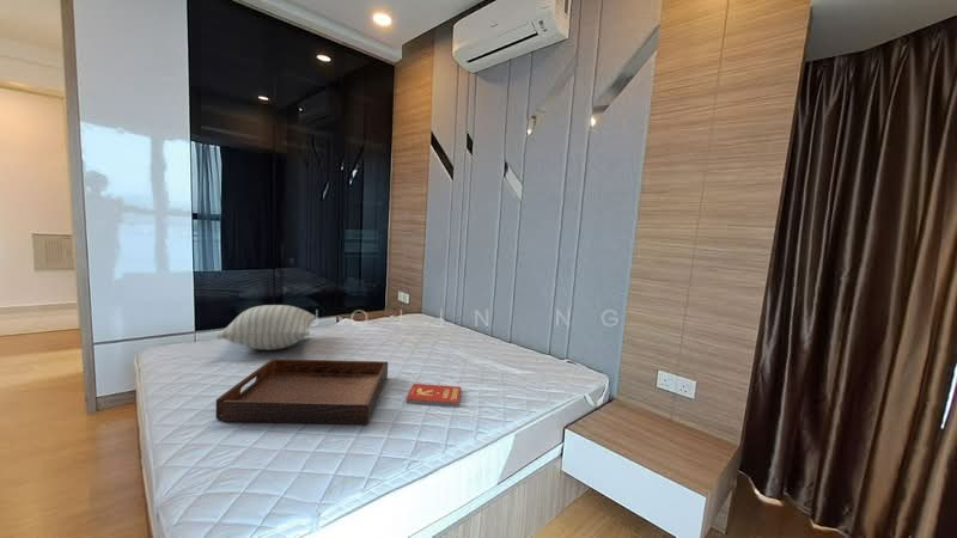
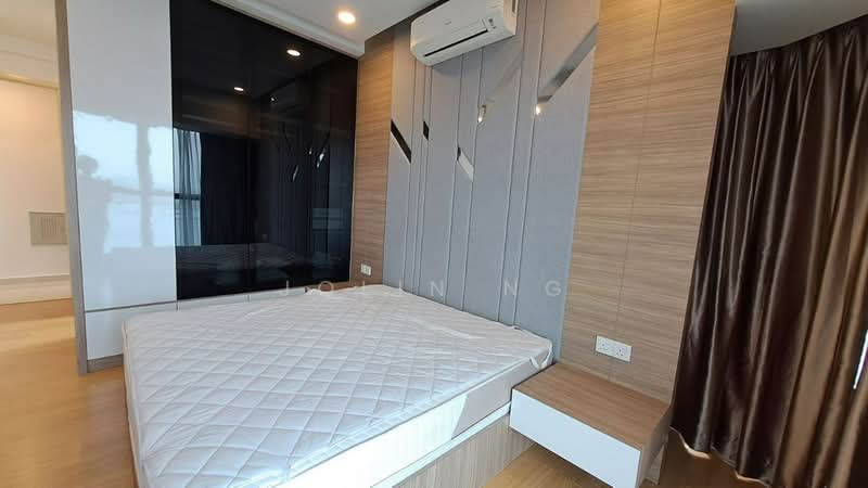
- serving tray [215,357,389,426]
- book [406,383,462,408]
- pillow [215,304,317,351]
